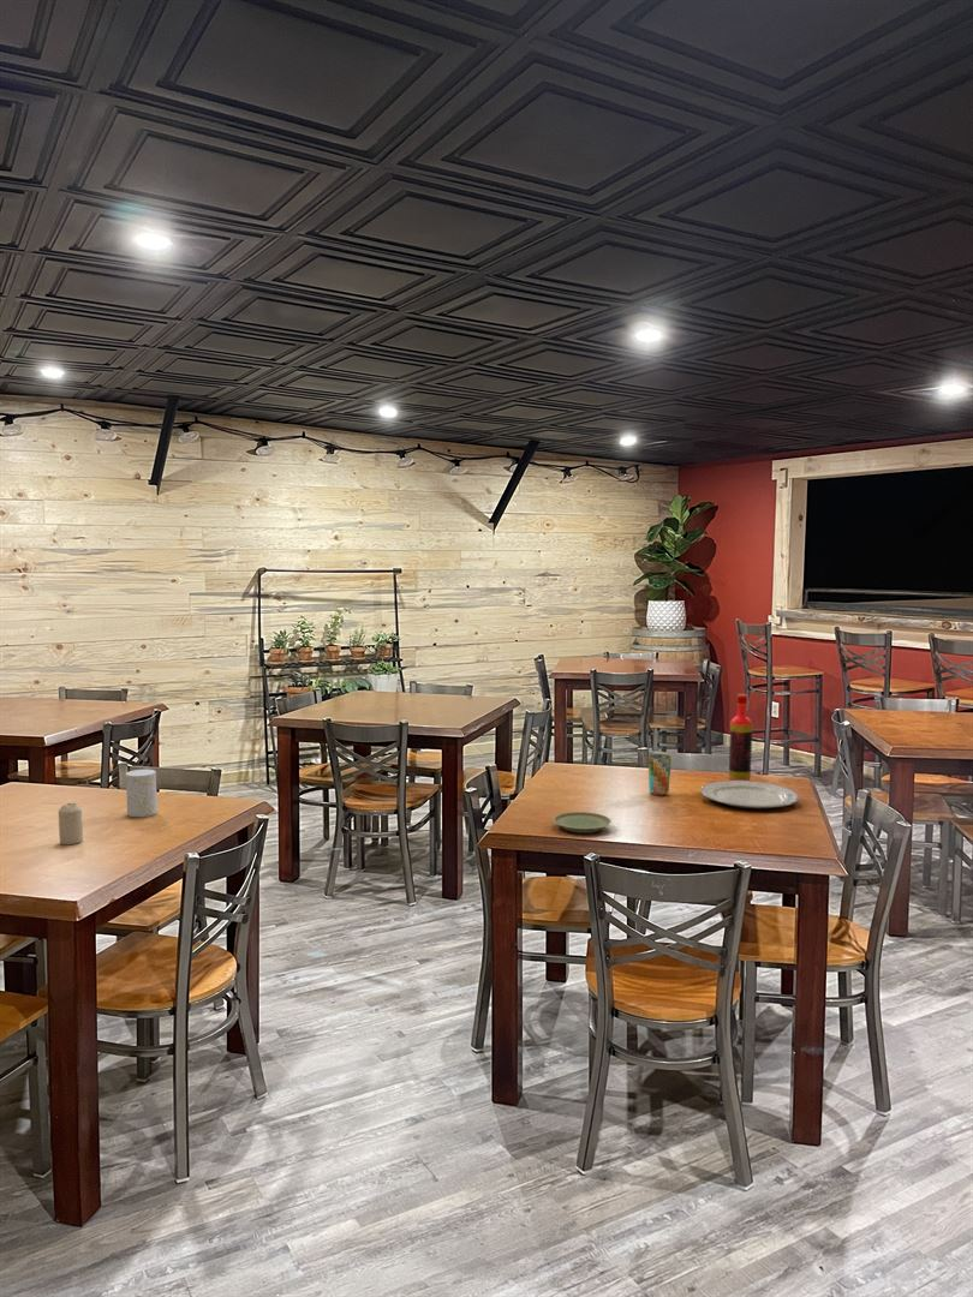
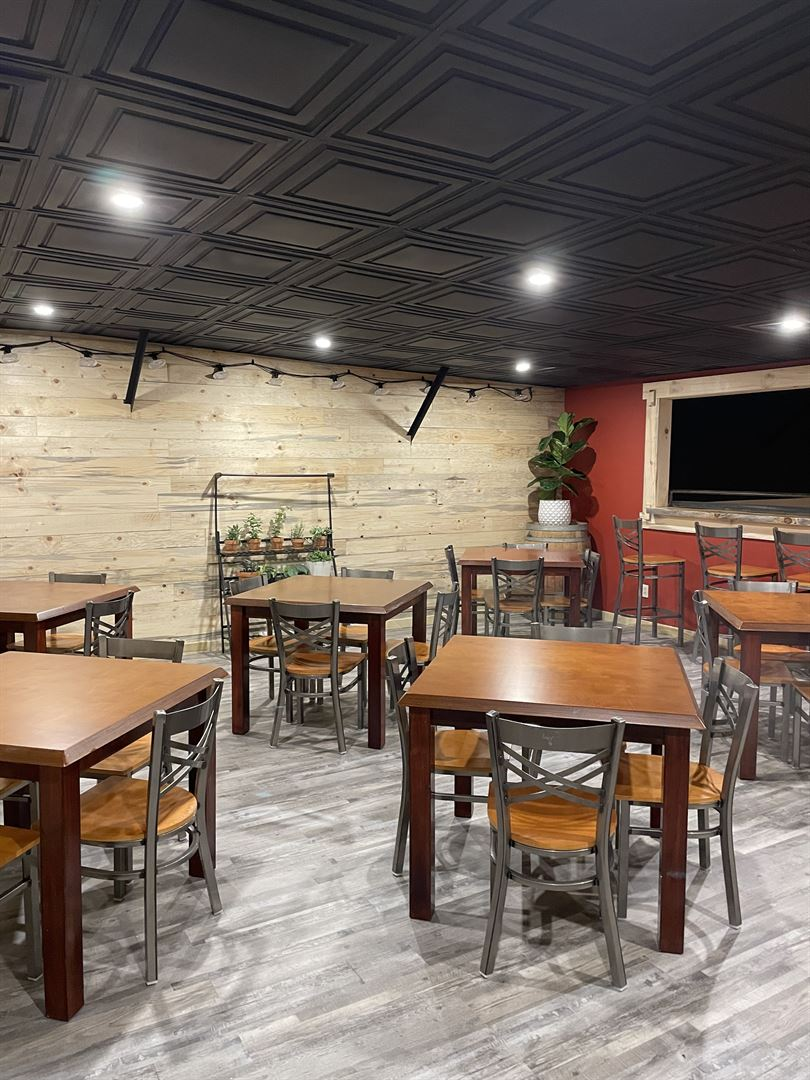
- cup [125,769,159,818]
- bottle [728,693,753,781]
- cup [647,753,673,796]
- candle [58,802,84,845]
- plate [553,811,613,833]
- chinaware [699,779,800,809]
